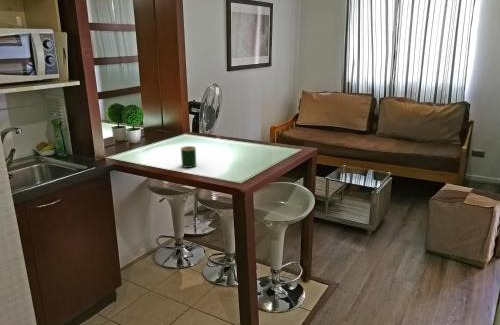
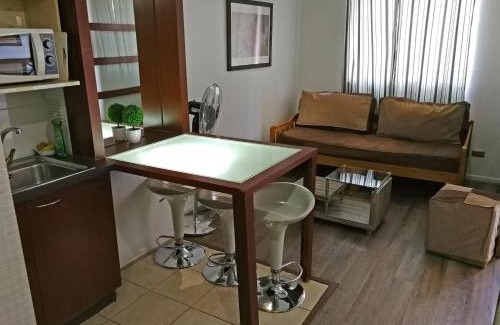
- mug [179,145,197,169]
